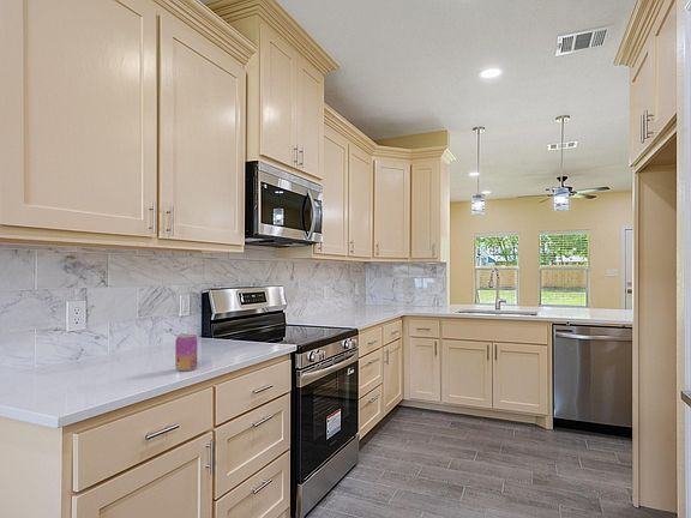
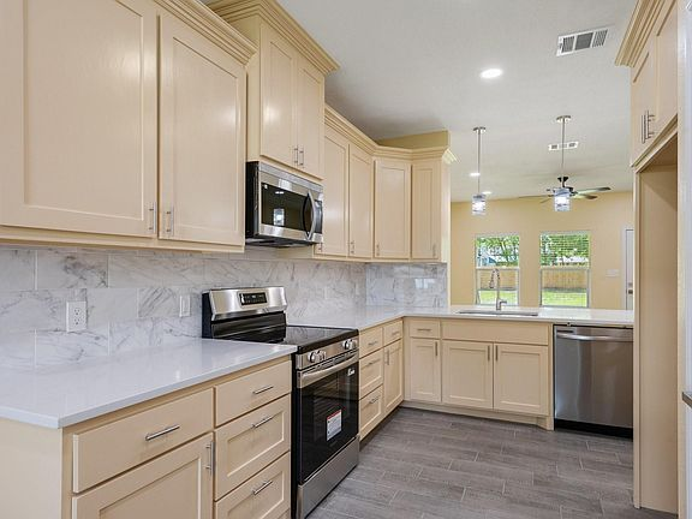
- beverage can [174,333,198,373]
